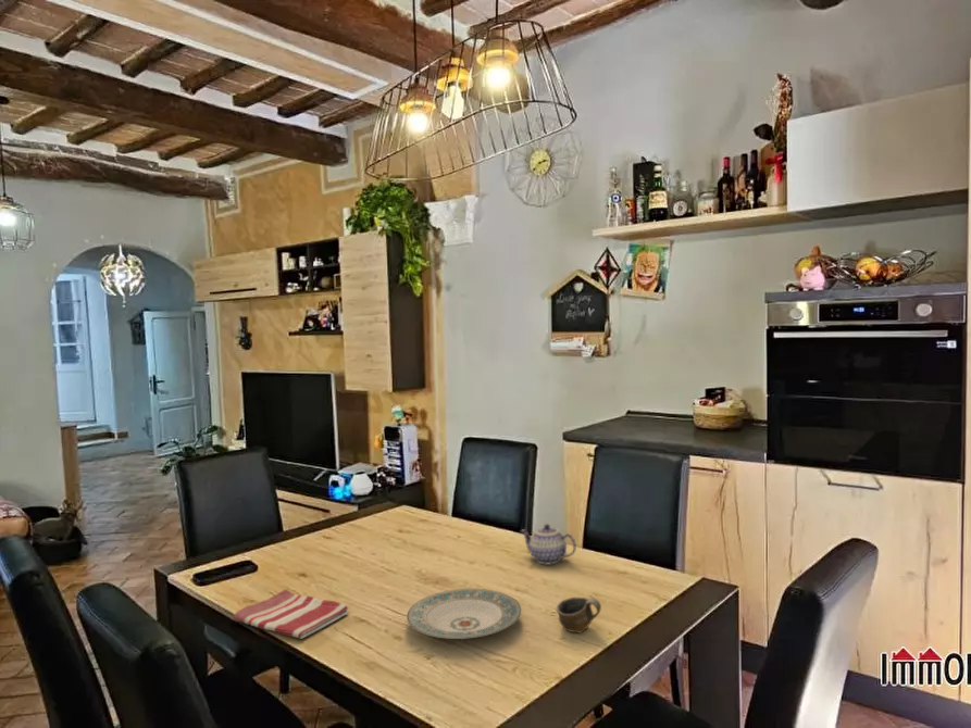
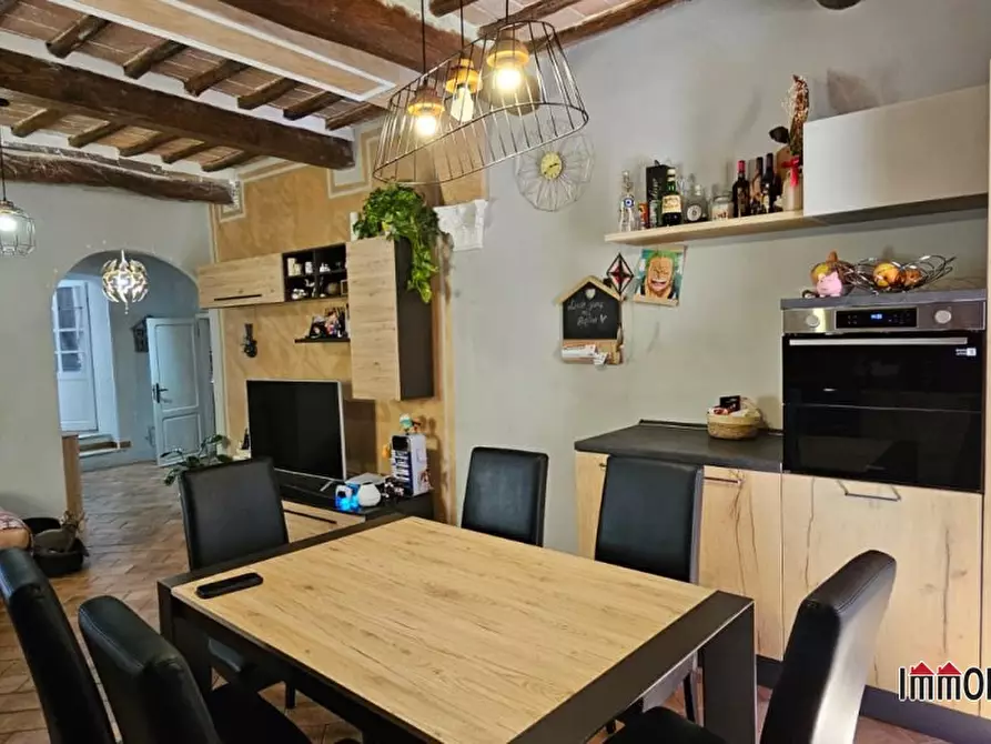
- cup [555,597,602,633]
- dish towel [232,588,349,640]
- plate [406,588,522,640]
- teapot [520,523,577,565]
